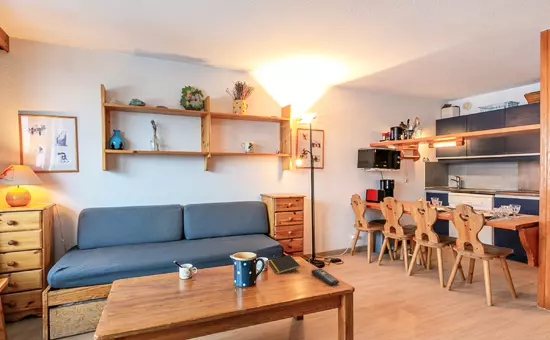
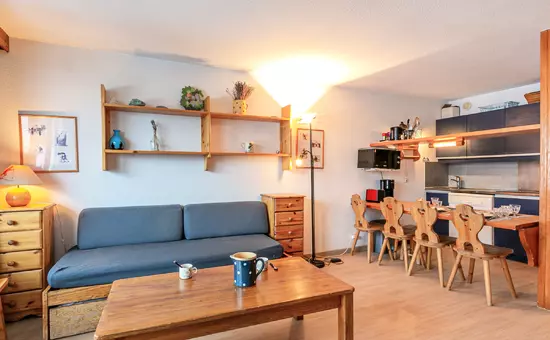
- notepad [267,254,301,275]
- remote control [311,268,340,286]
